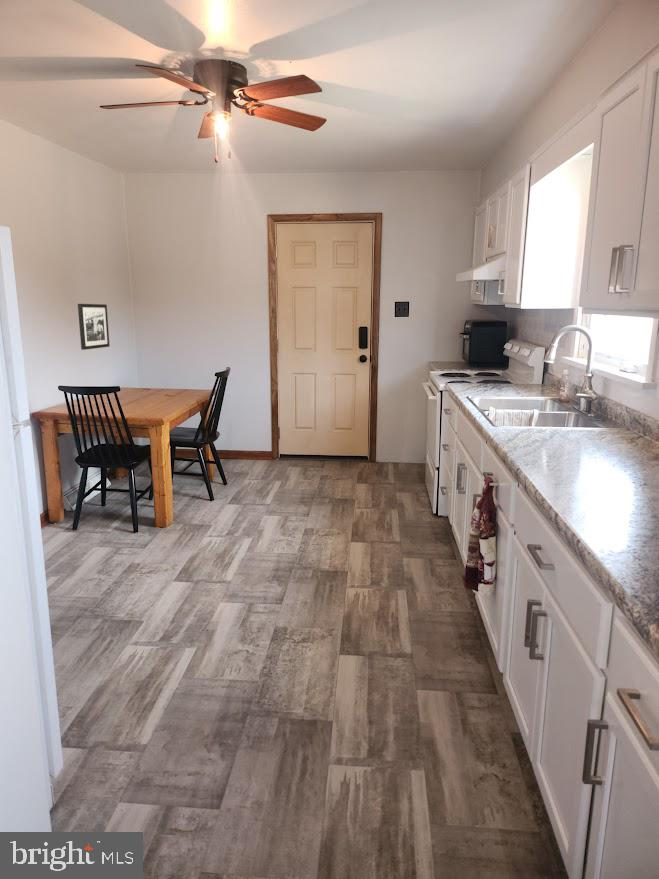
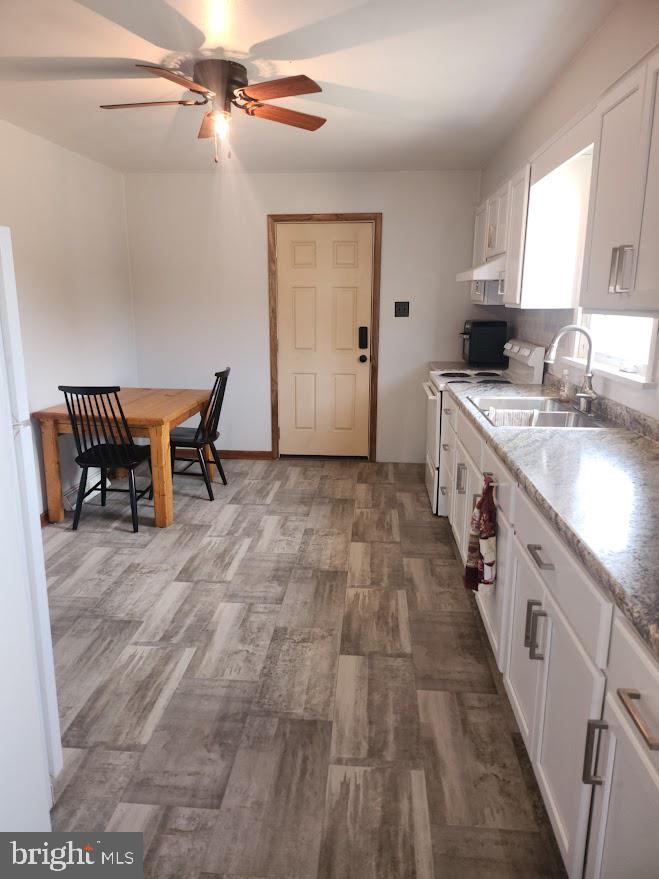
- picture frame [77,303,110,351]
